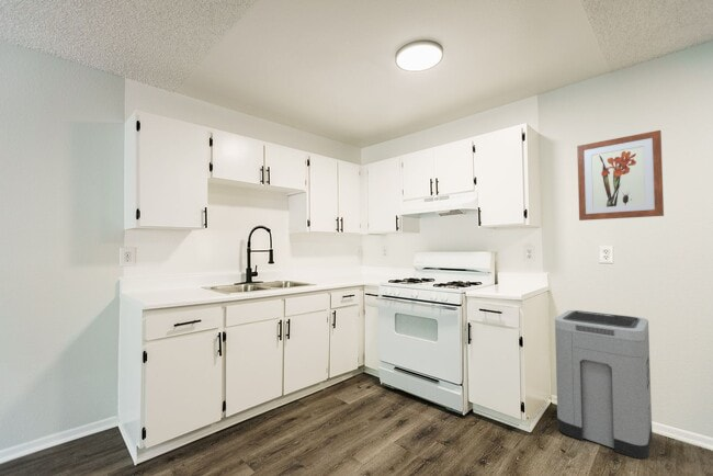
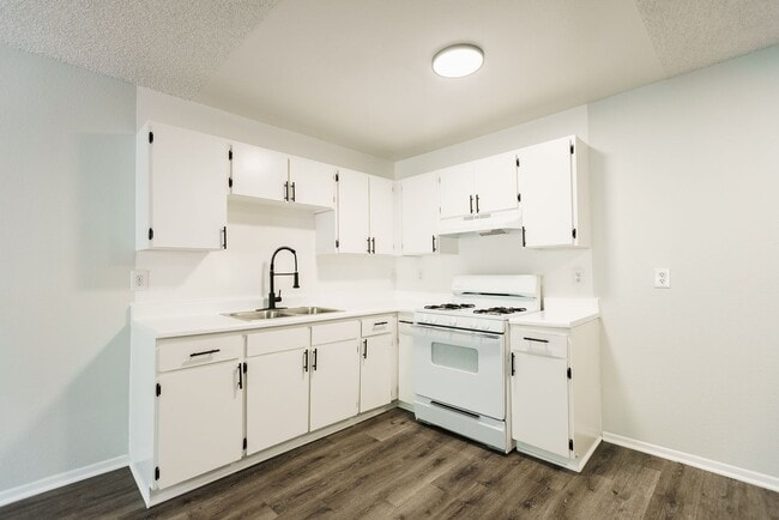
- wall art [576,129,665,222]
- trash can [554,309,653,461]
